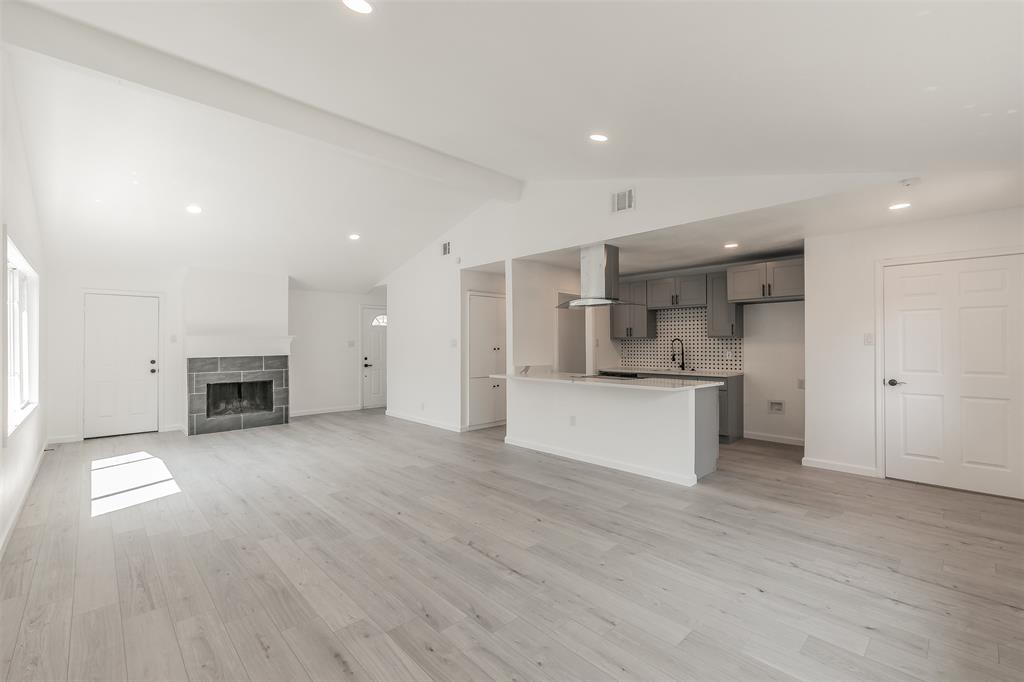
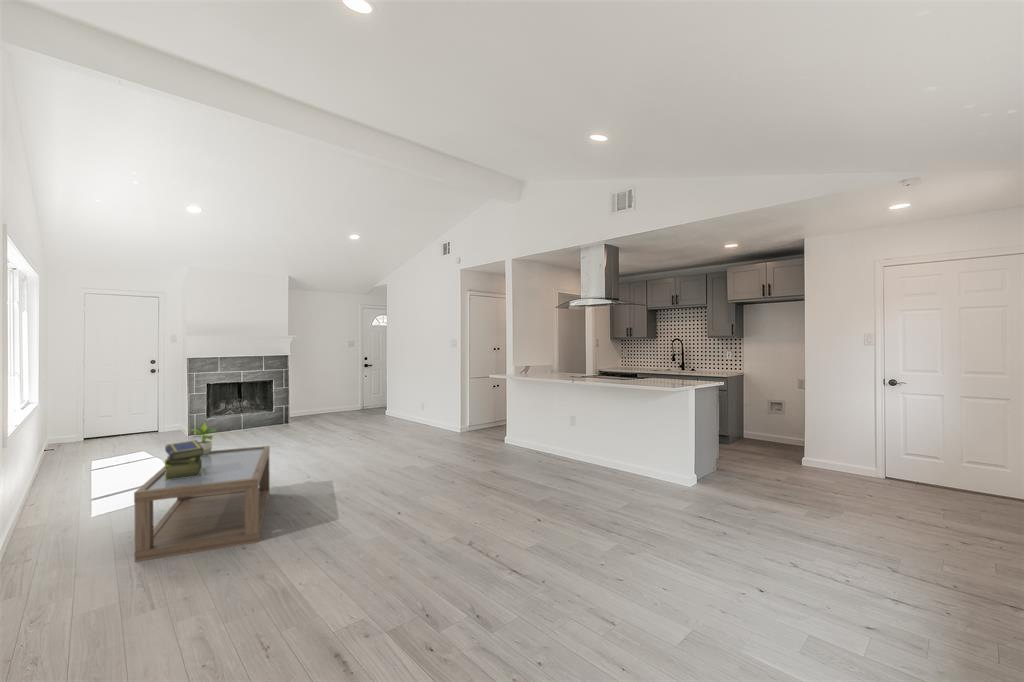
+ stack of books [164,439,205,481]
+ coffee table [133,445,271,563]
+ potted plant [188,422,219,455]
